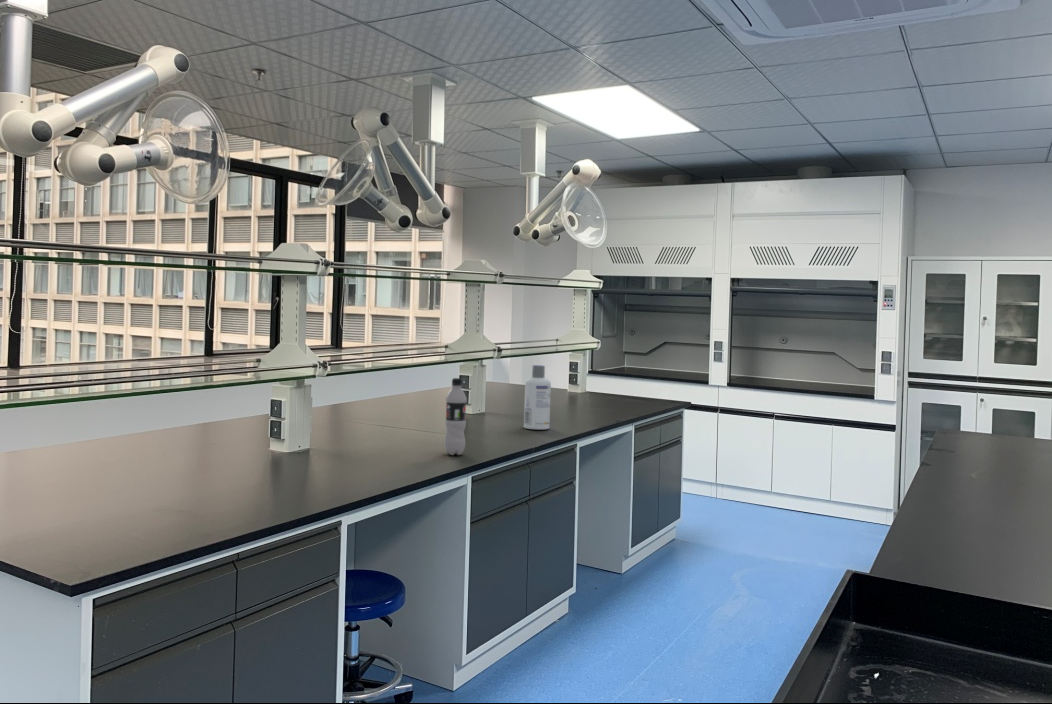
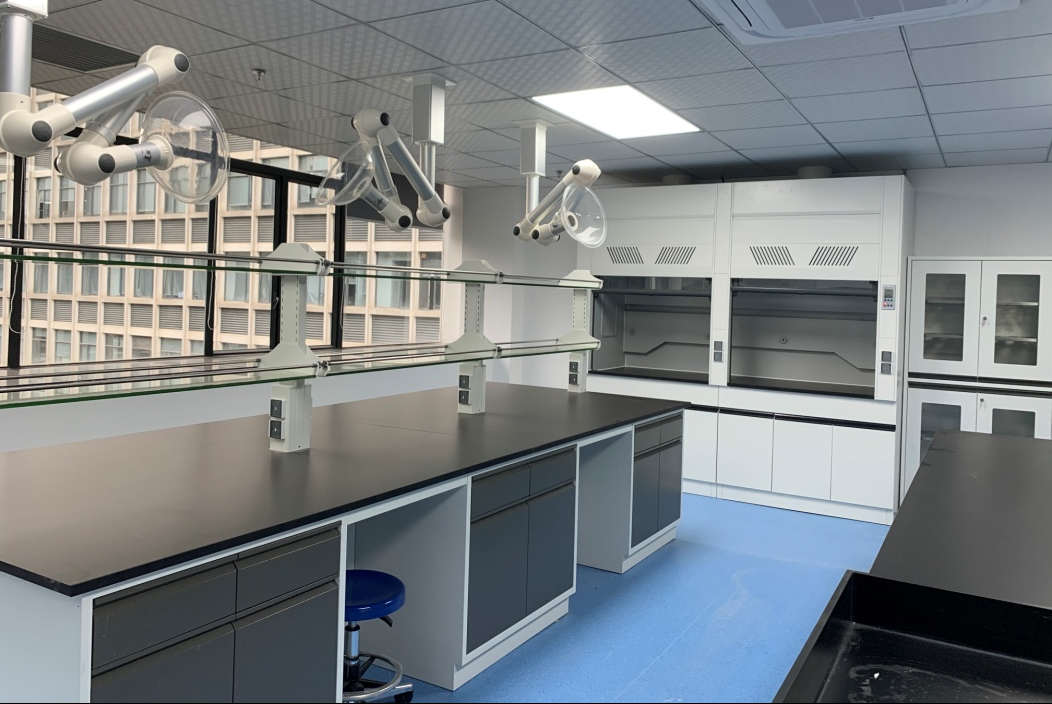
- screw cap bottle [523,364,552,430]
- beverage bottle [443,377,468,456]
